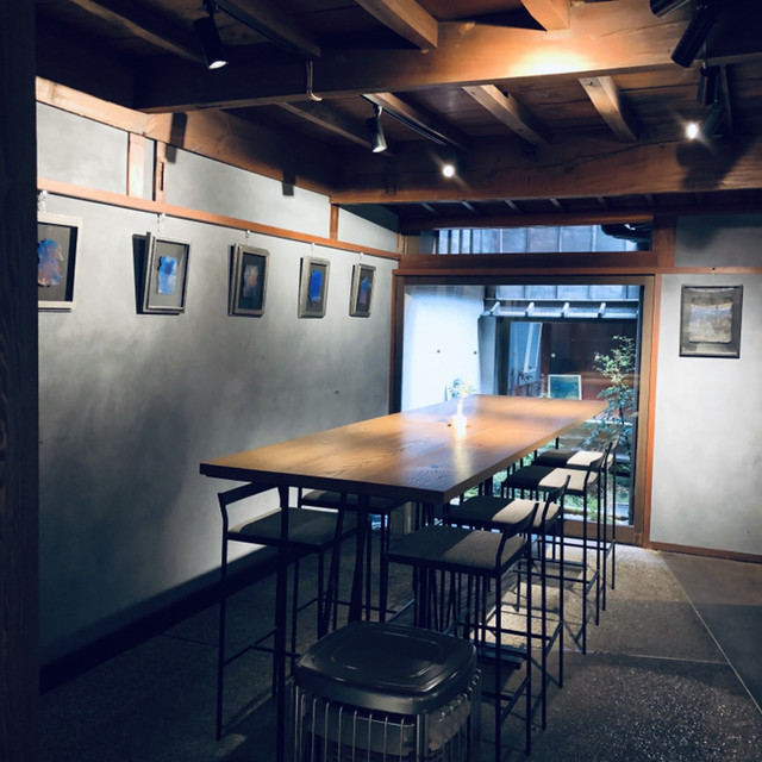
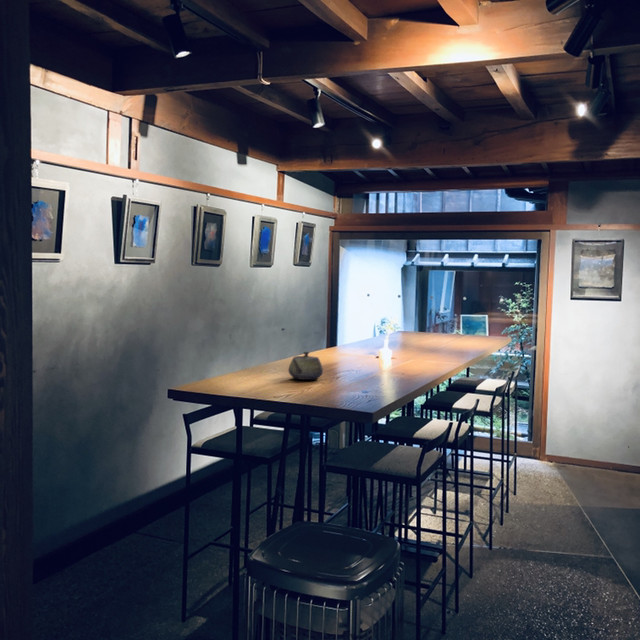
+ teapot [287,351,324,381]
